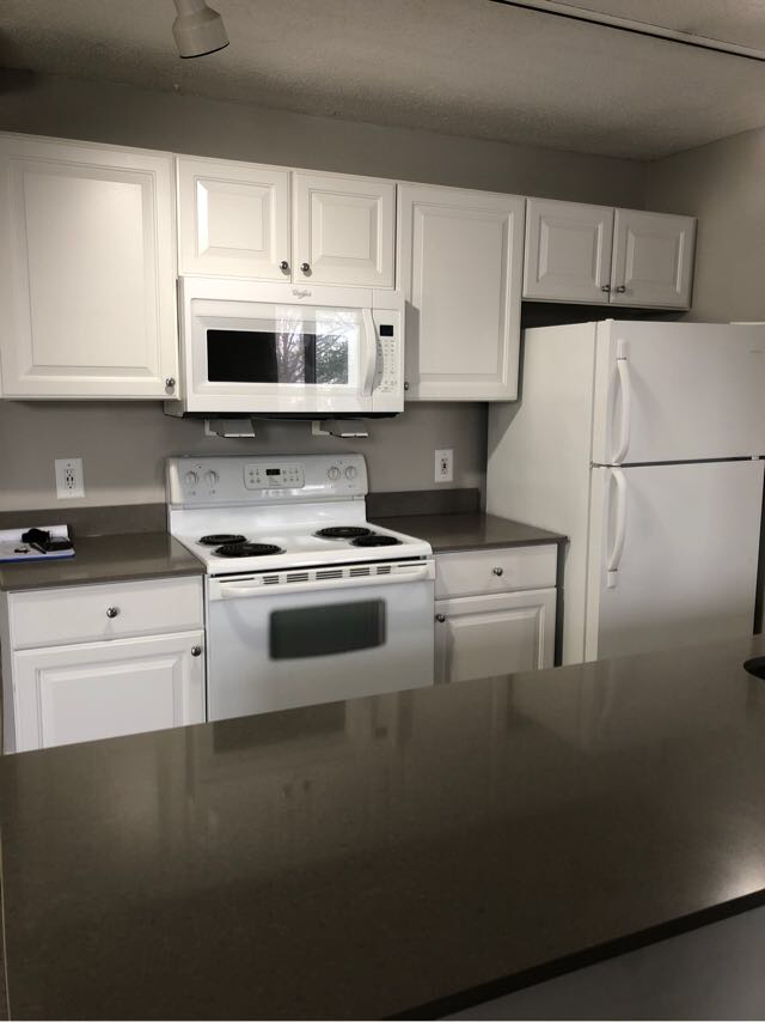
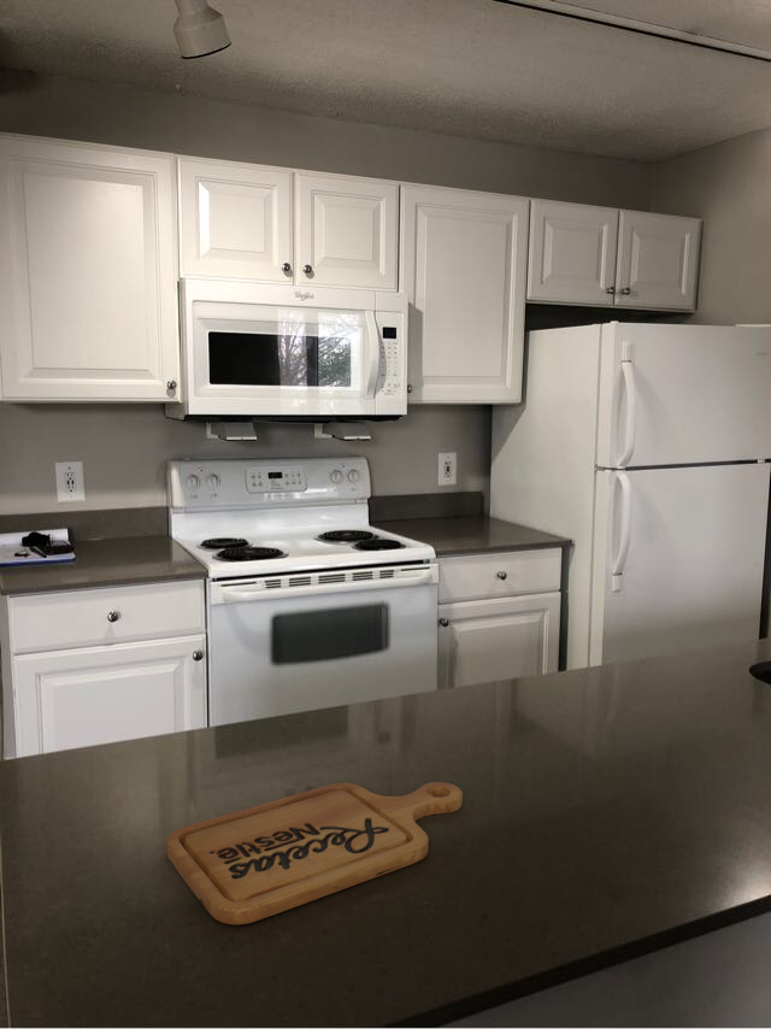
+ cutting board [165,781,464,925]
